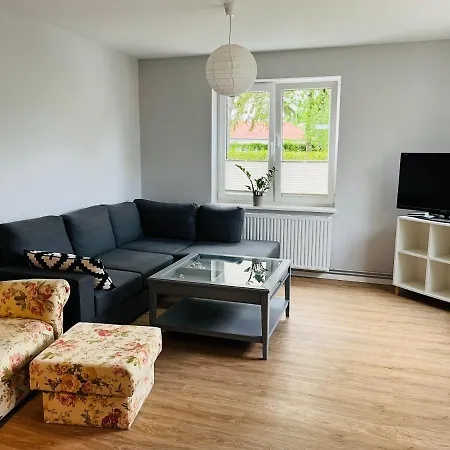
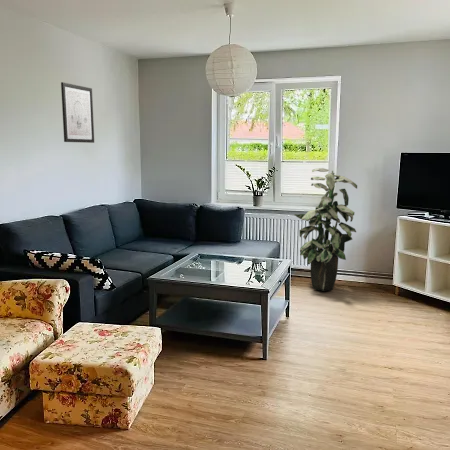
+ indoor plant [293,167,358,292]
+ wall art [60,81,95,144]
